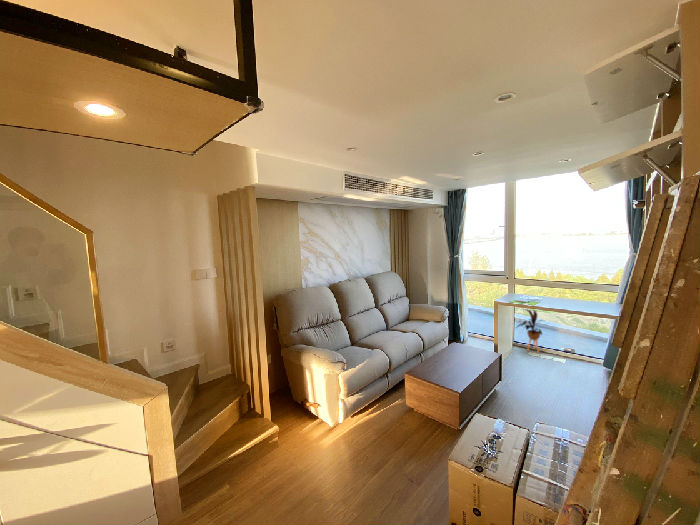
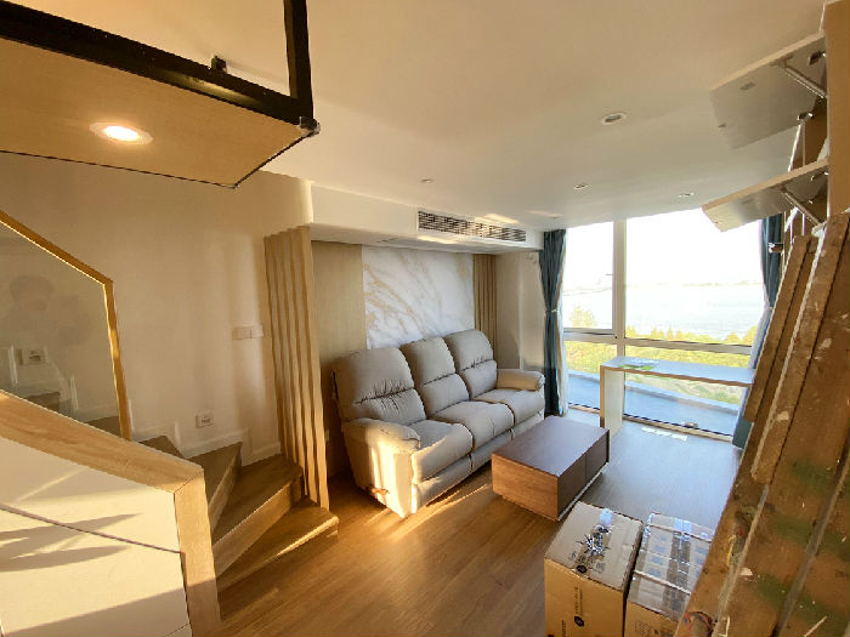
- house plant [515,308,545,354]
